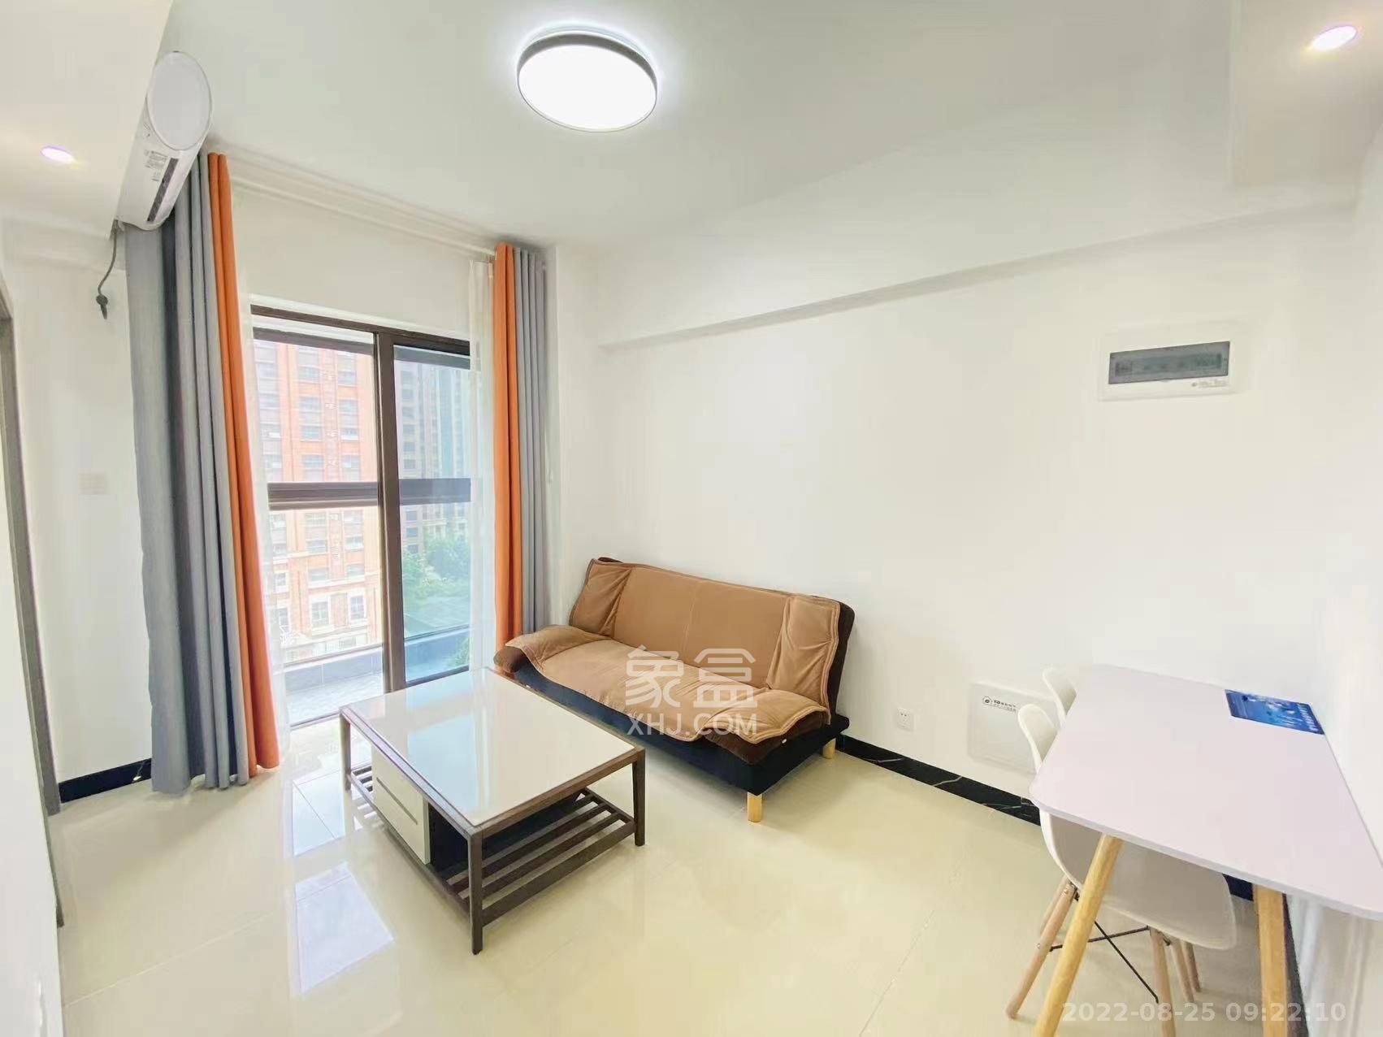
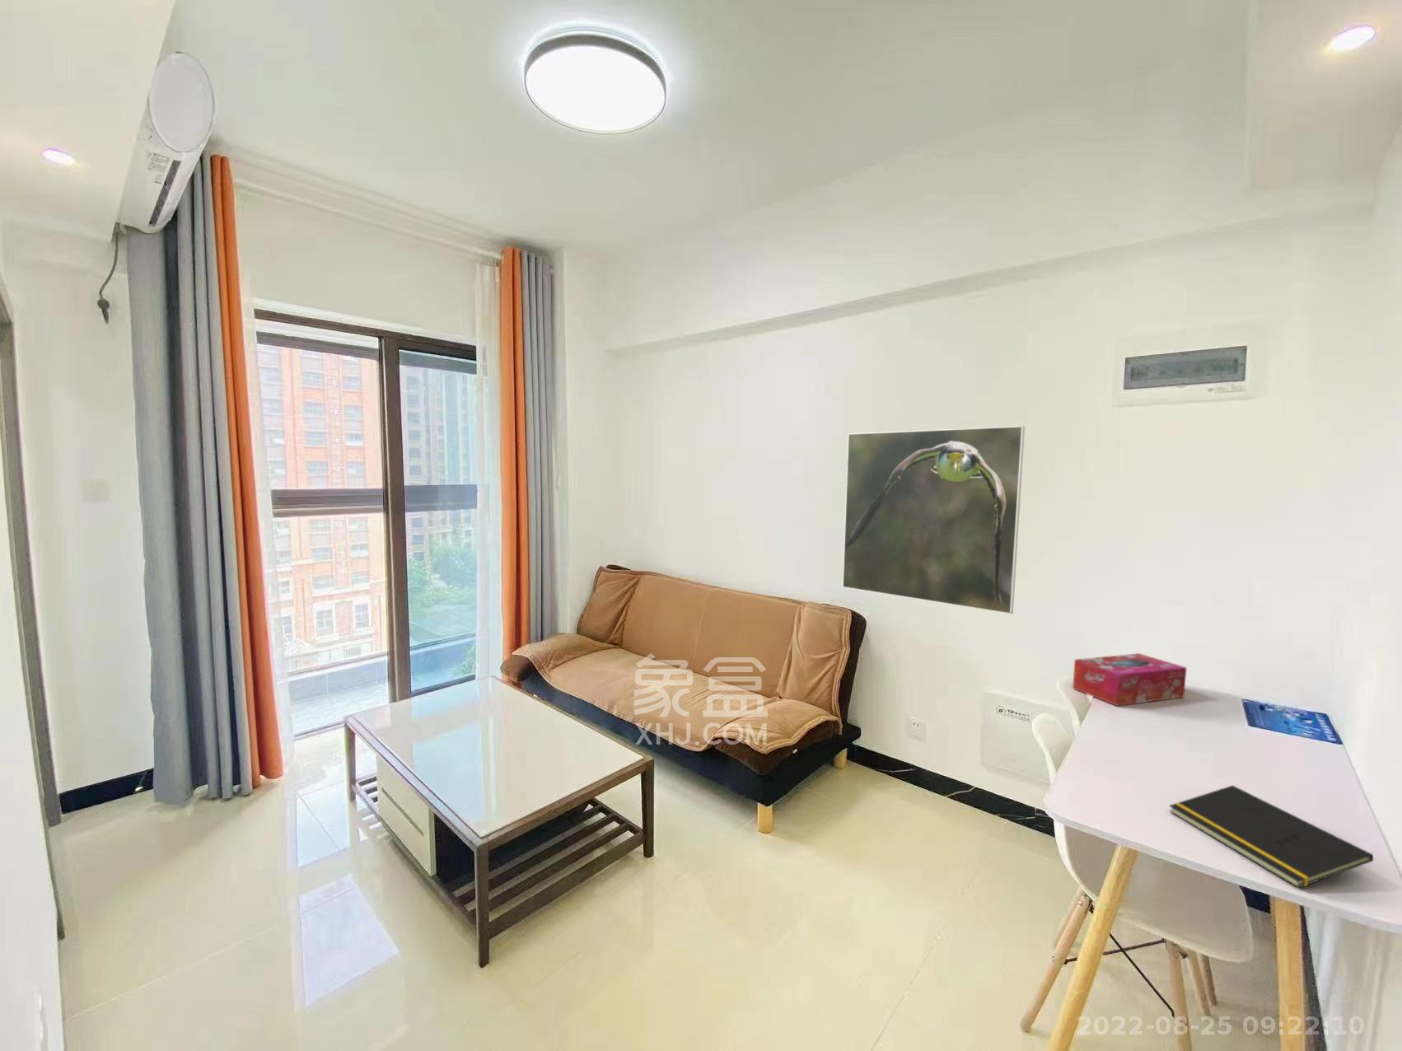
+ tissue box [1072,652,1188,707]
+ notepad [1168,784,1374,889]
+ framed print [842,425,1026,615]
